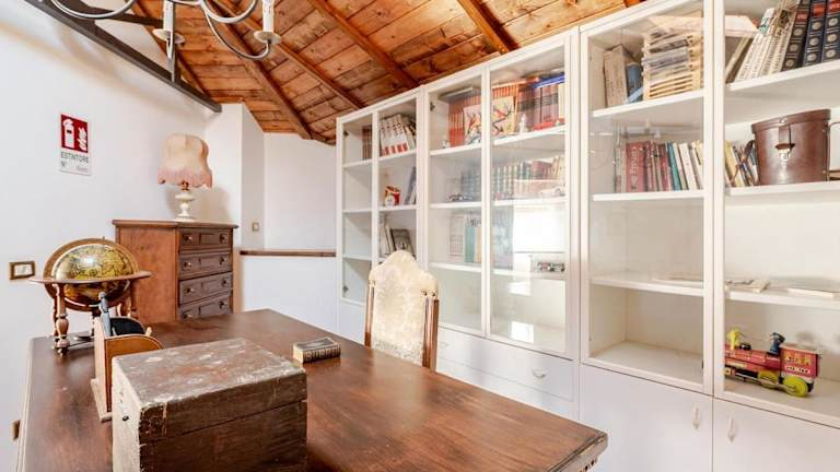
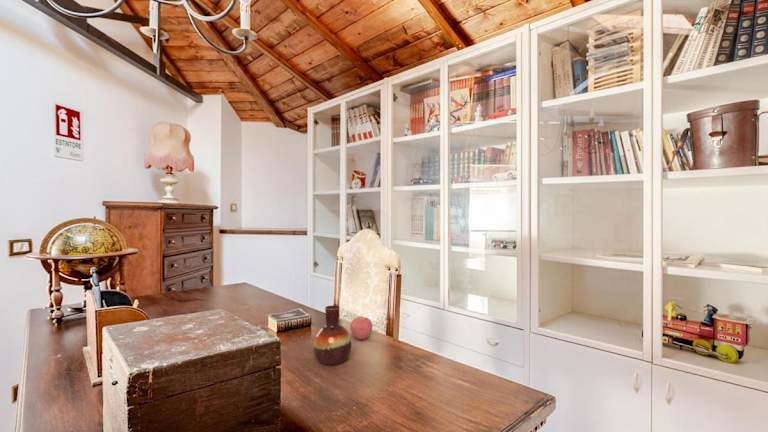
+ vase [312,305,352,366]
+ apple [350,316,373,340]
